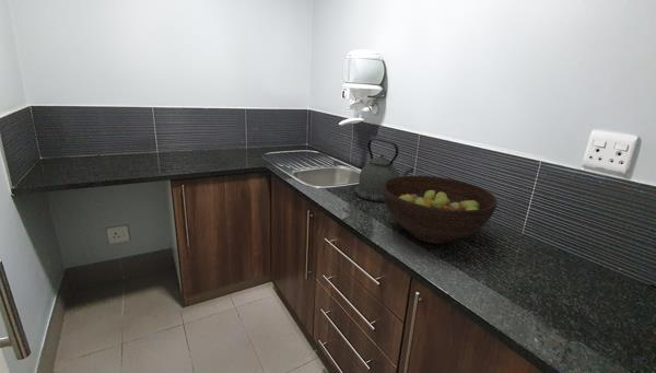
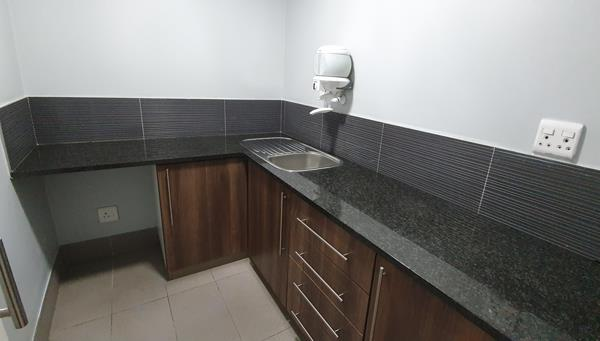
- kettle [353,138,414,203]
- fruit bowl [383,175,499,245]
